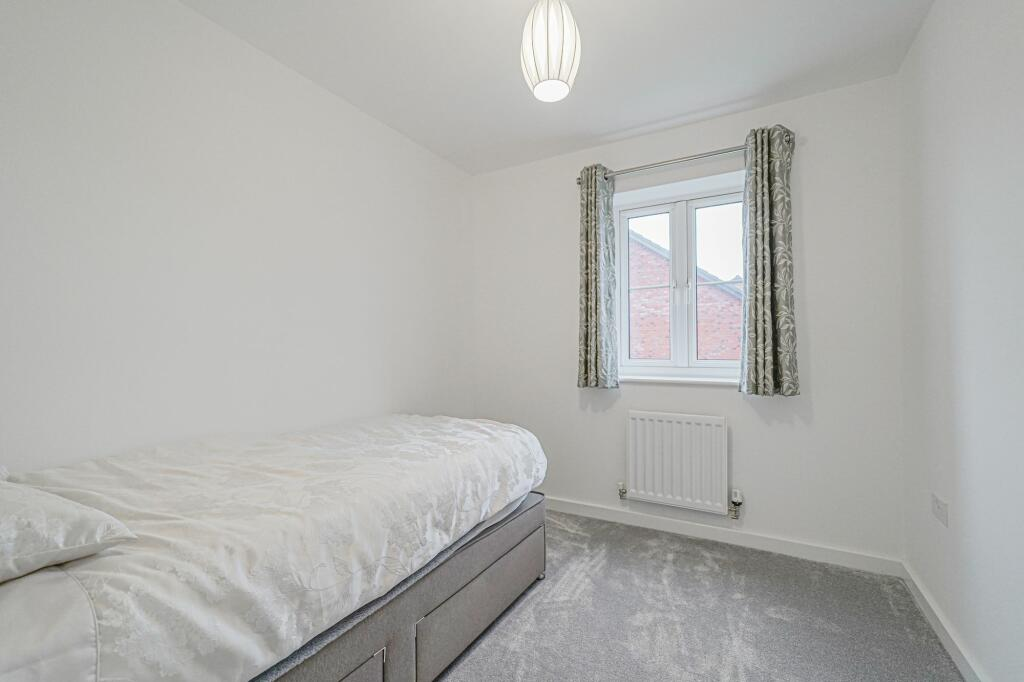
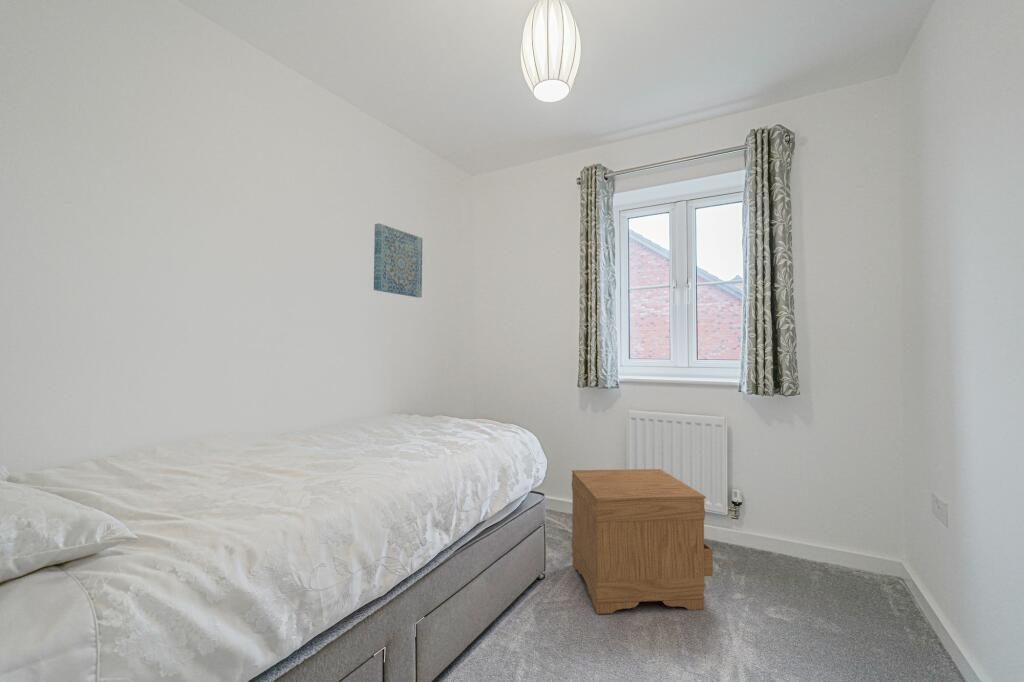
+ nightstand [571,468,714,615]
+ wall art [373,222,424,298]
